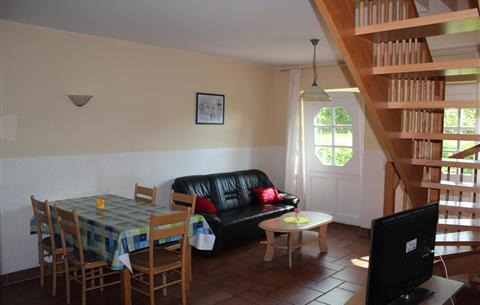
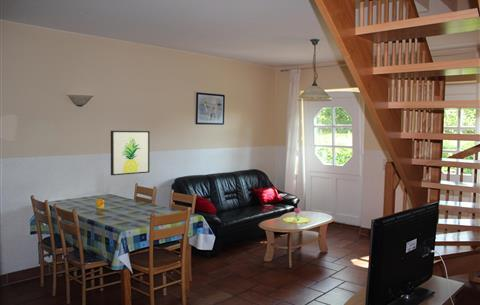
+ wall art [110,130,151,176]
